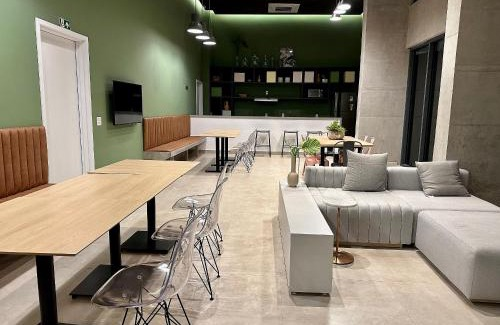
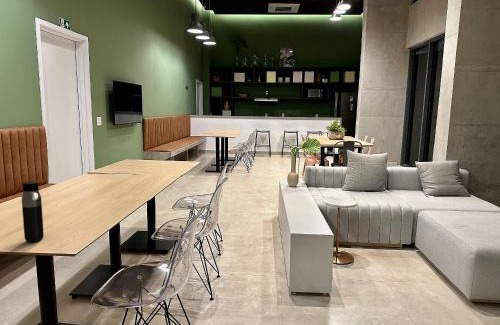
+ water bottle [21,180,45,244]
